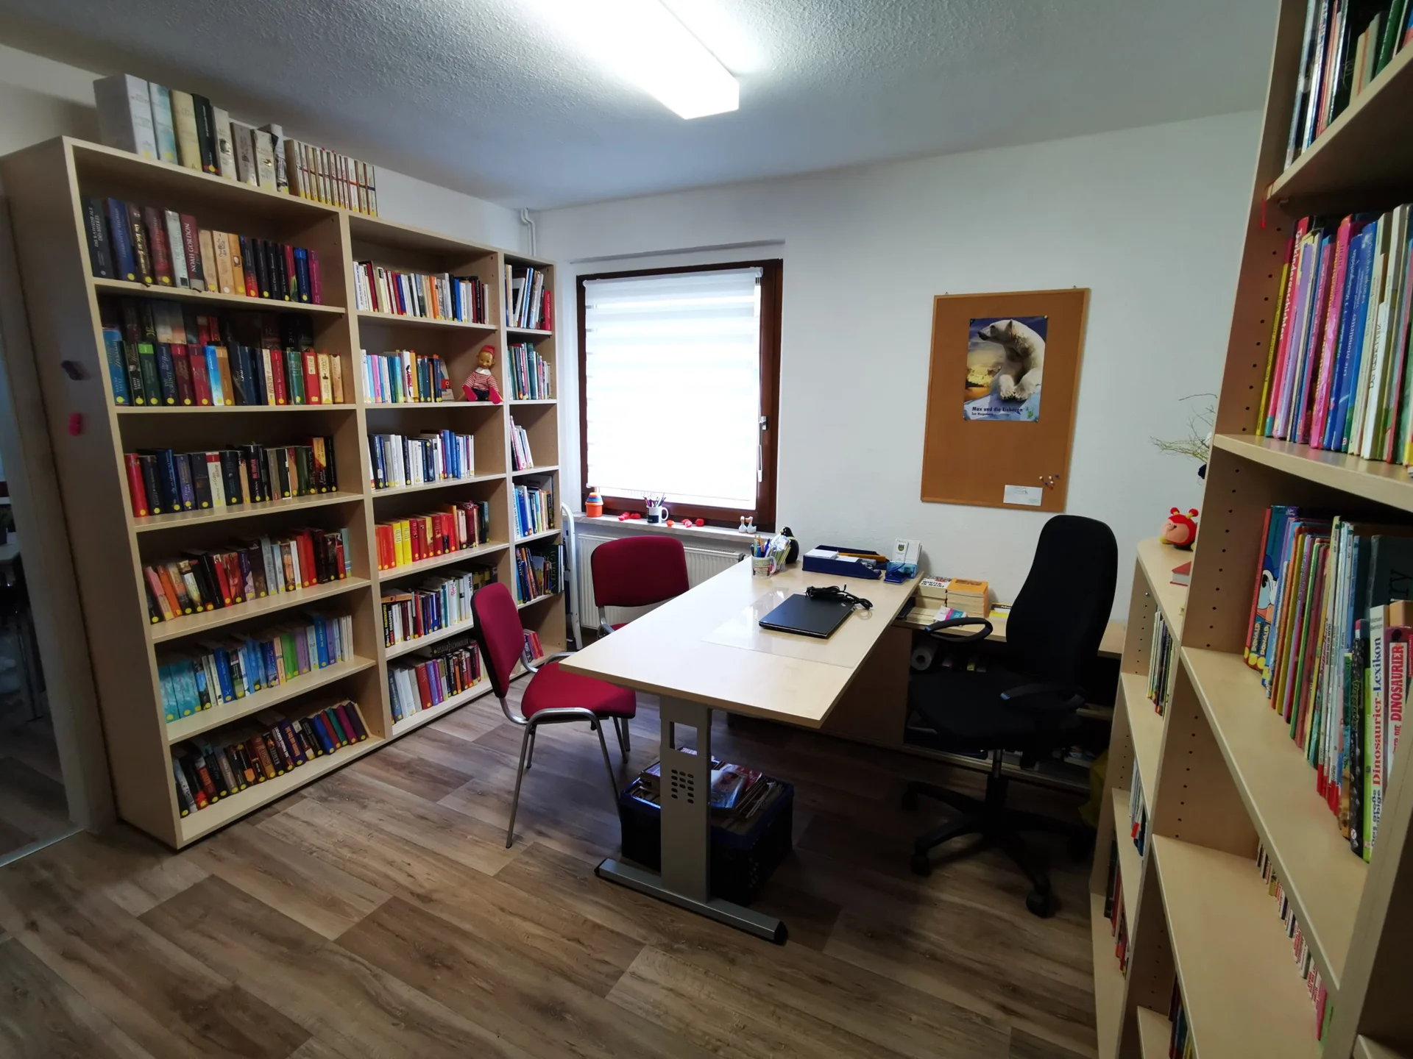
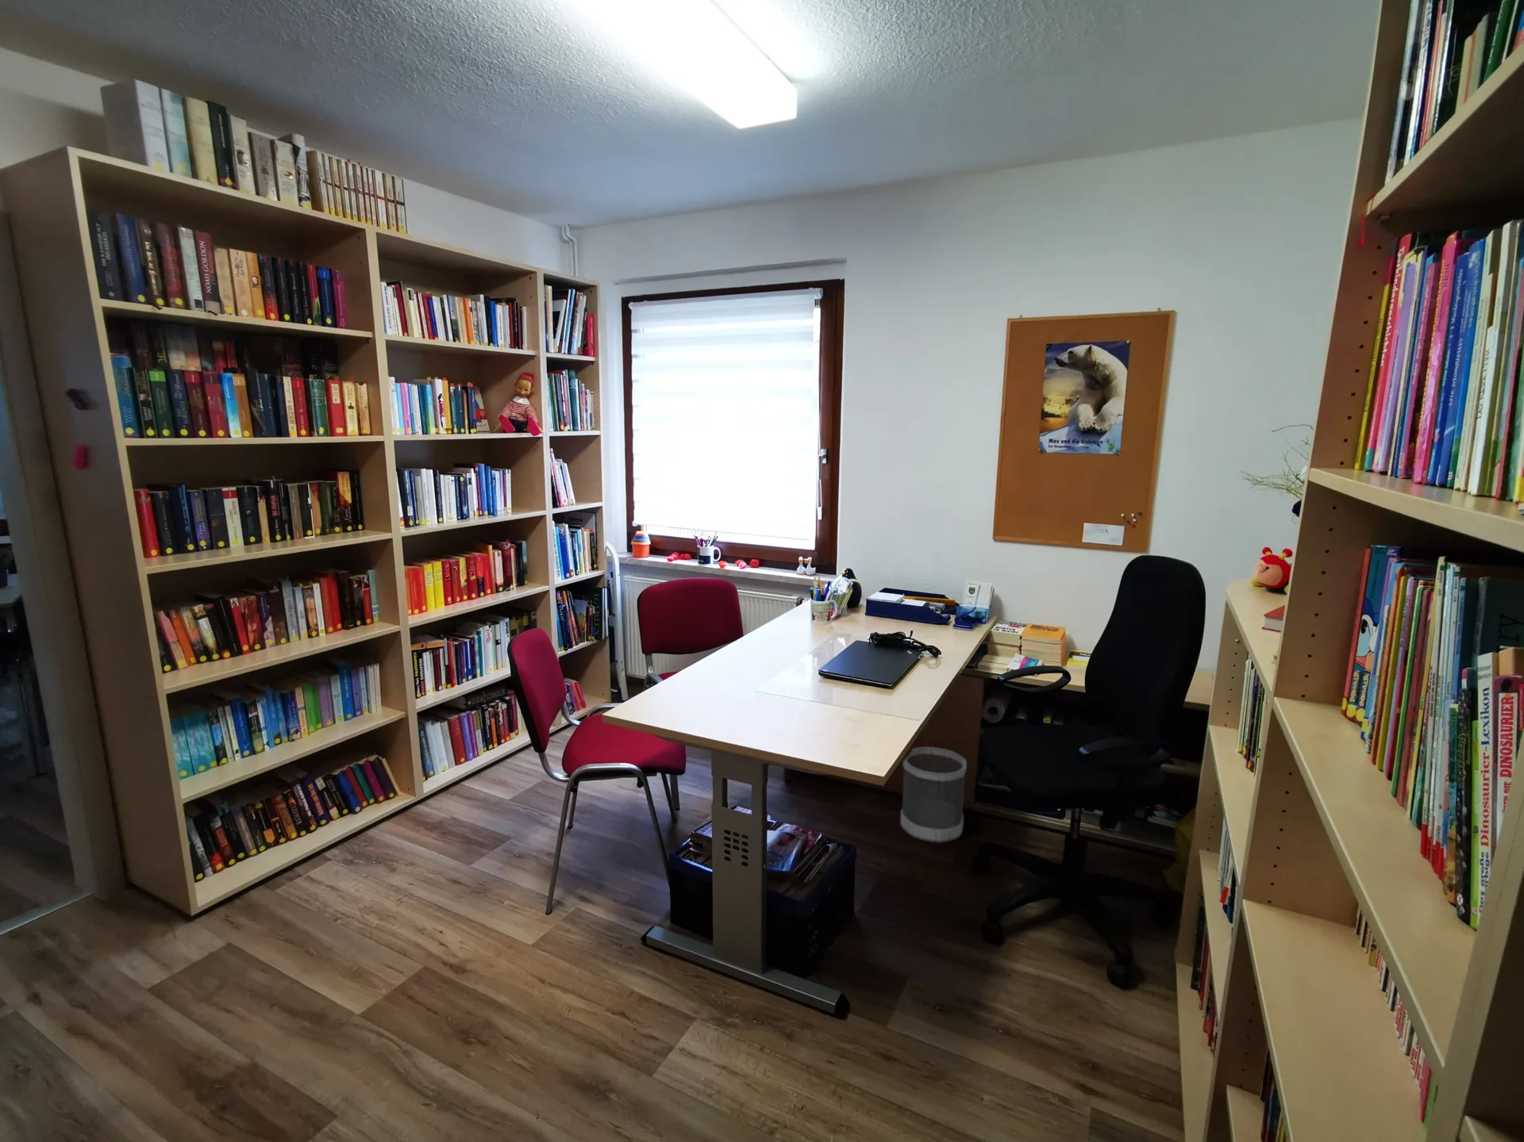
+ wastebasket [899,746,967,843]
